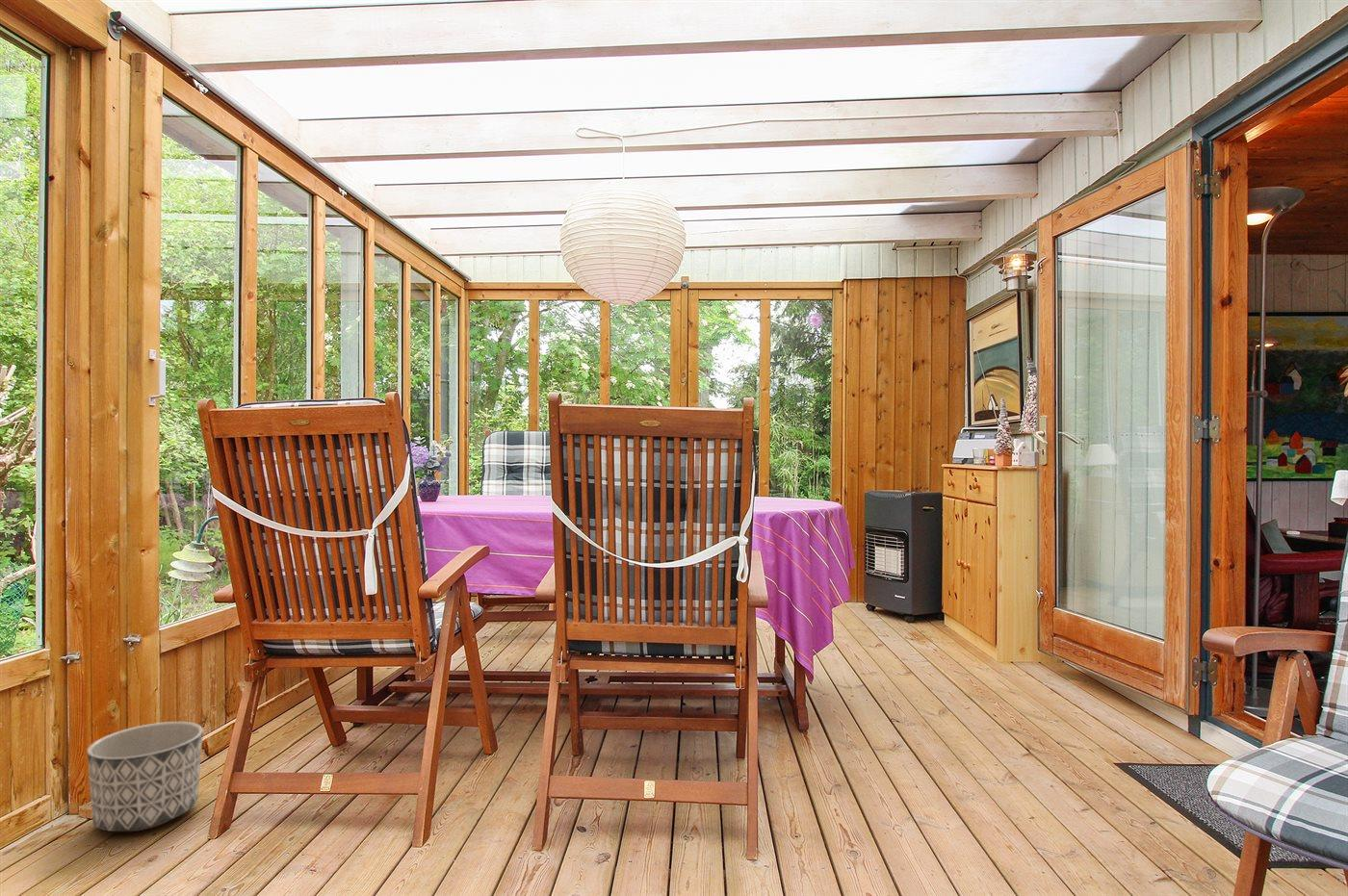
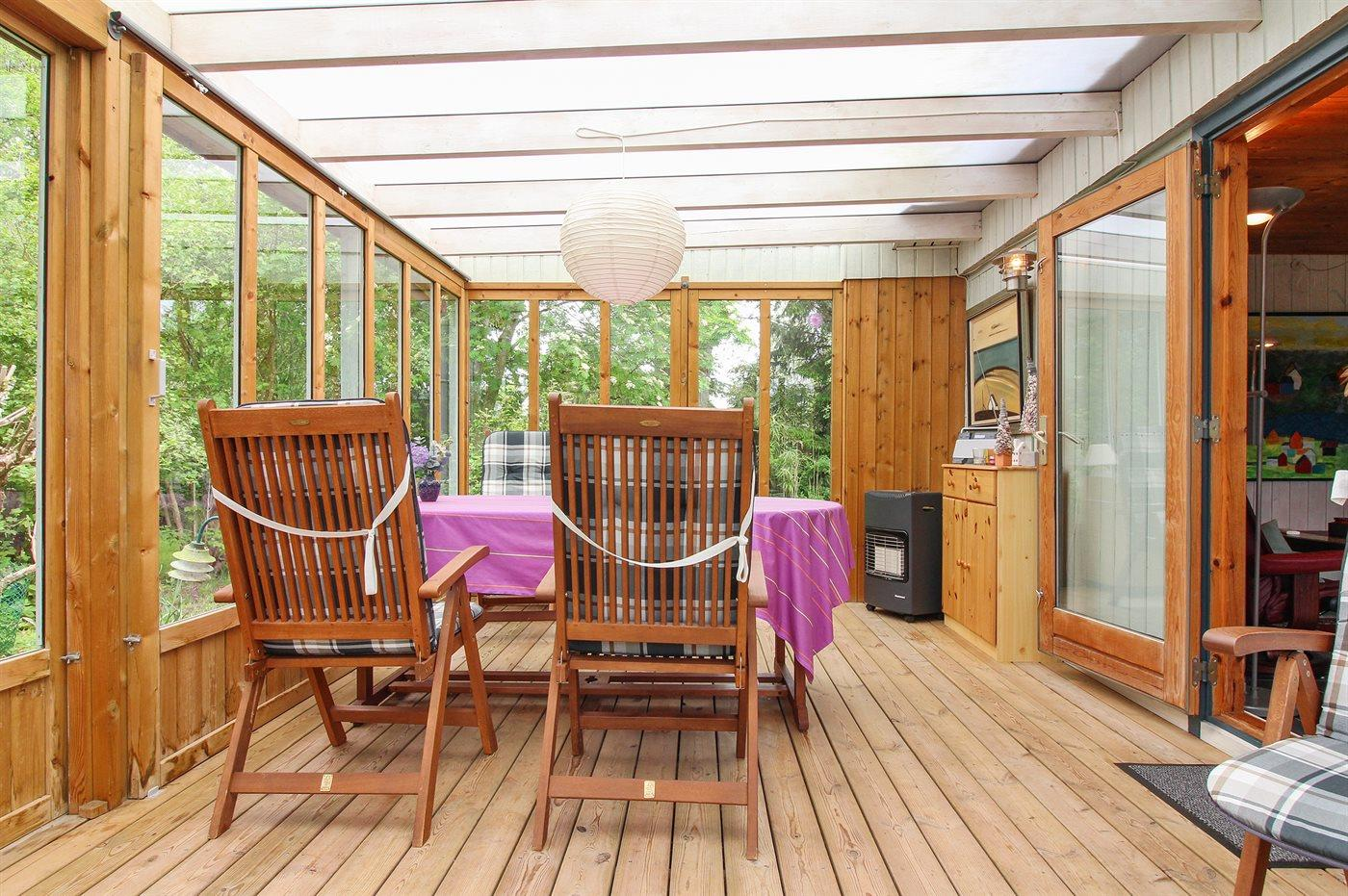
- planter [86,721,204,832]
